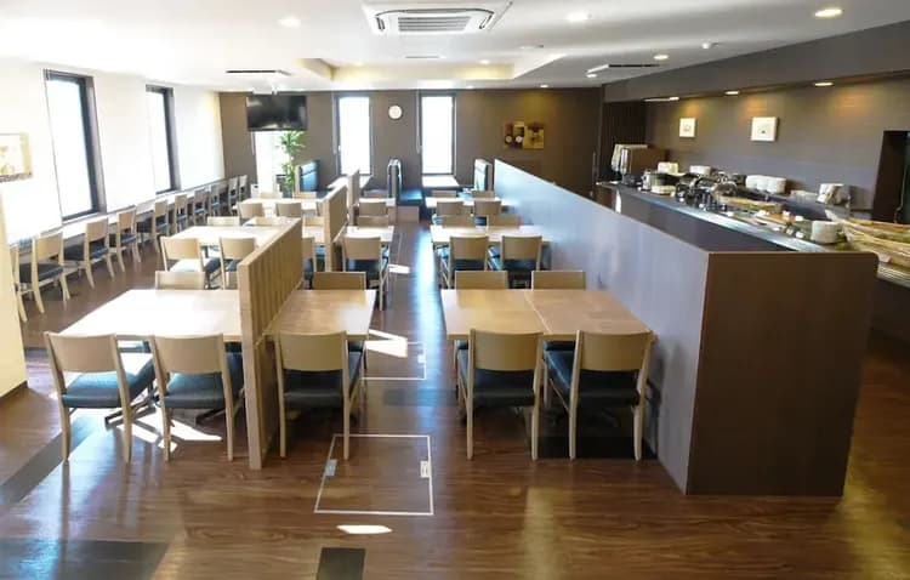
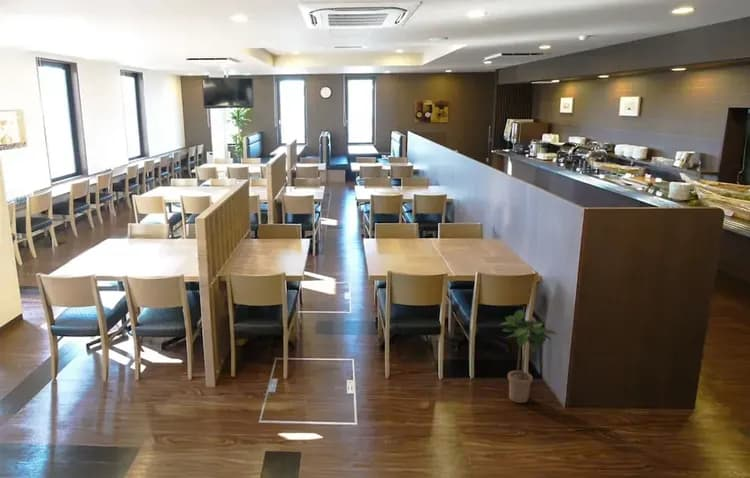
+ potted plant [499,309,557,404]
